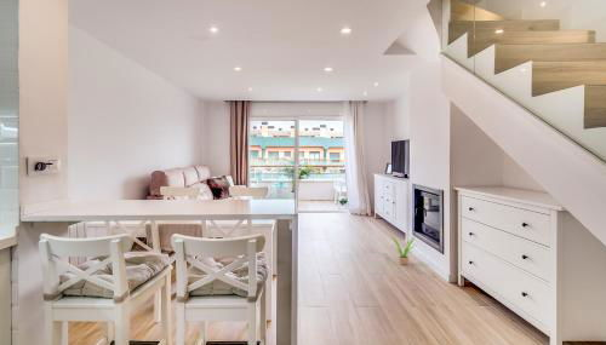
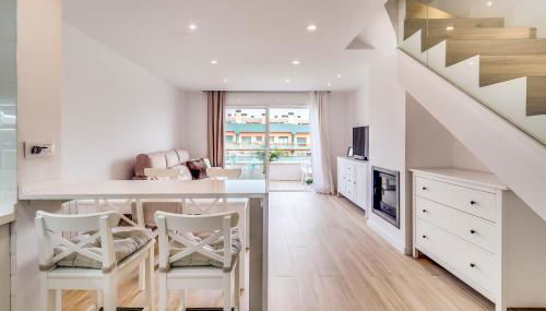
- potted plant [390,235,417,266]
